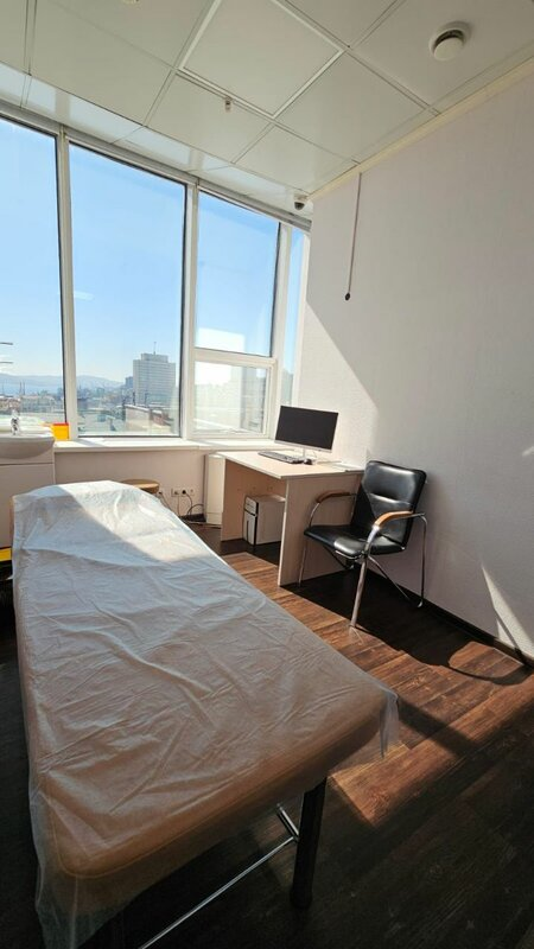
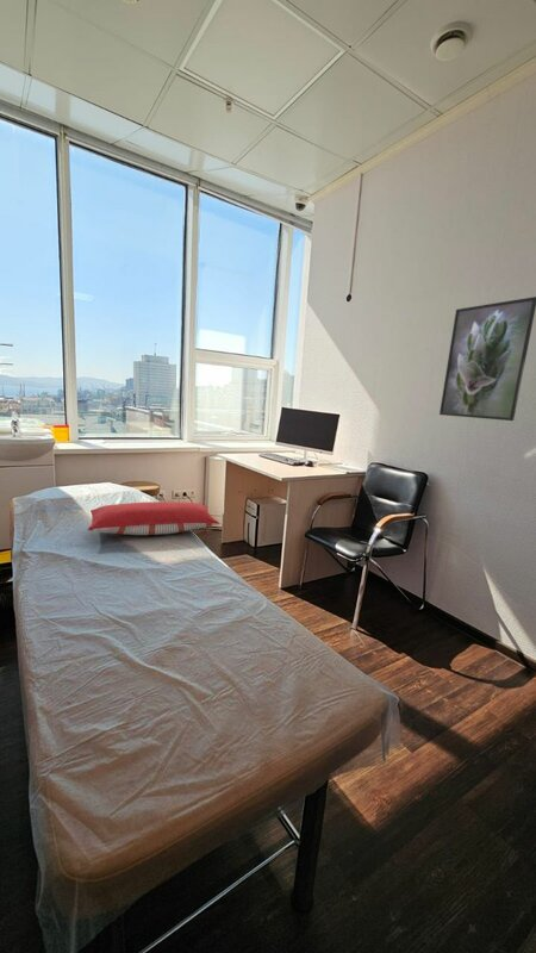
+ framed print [438,295,536,422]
+ pillow [87,500,220,536]
